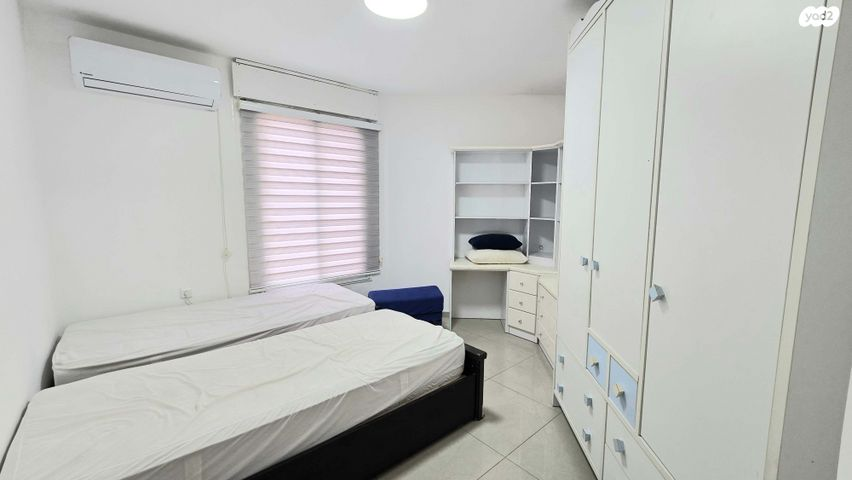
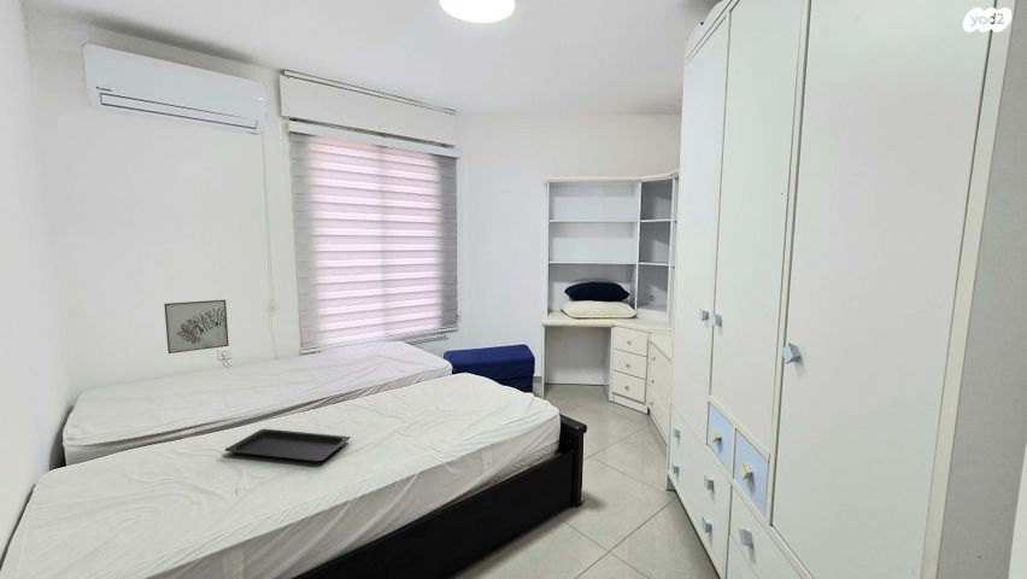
+ serving tray [224,428,352,463]
+ wall art [163,299,230,355]
